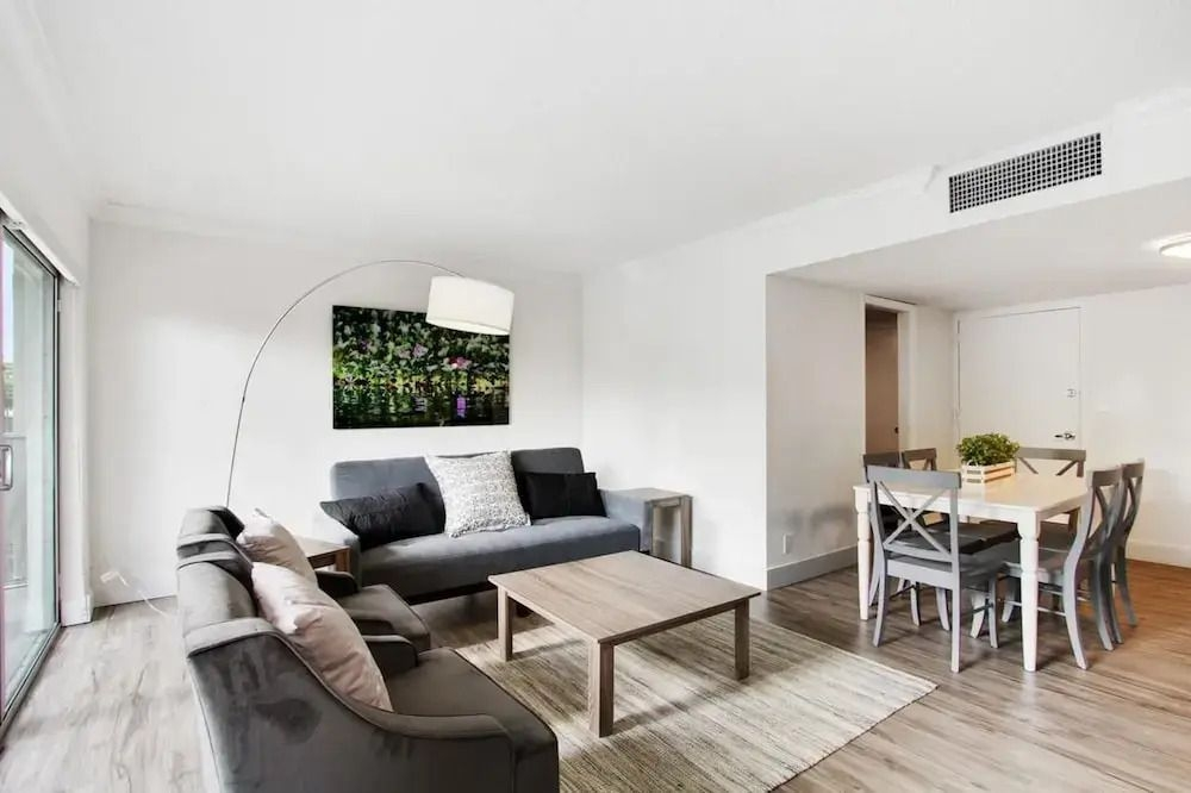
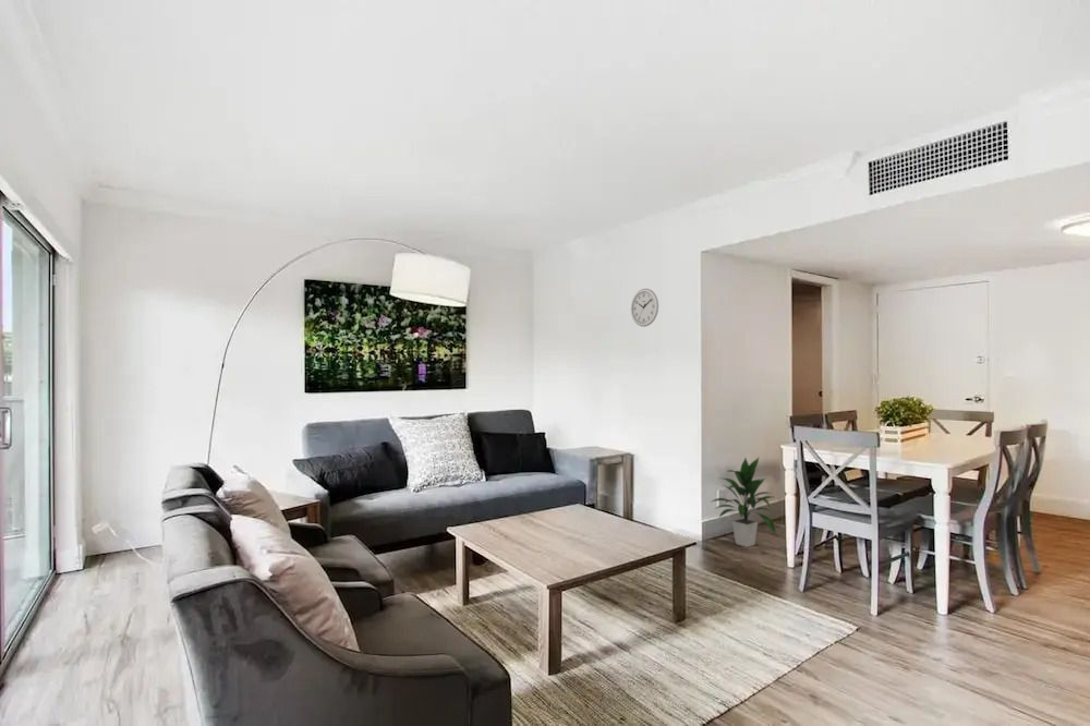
+ wall clock [630,288,659,328]
+ indoor plant [711,457,777,548]
